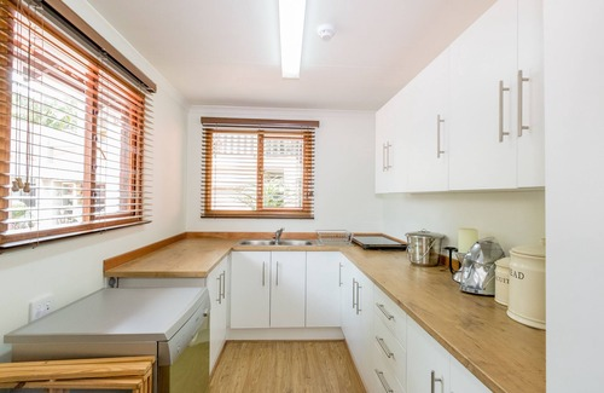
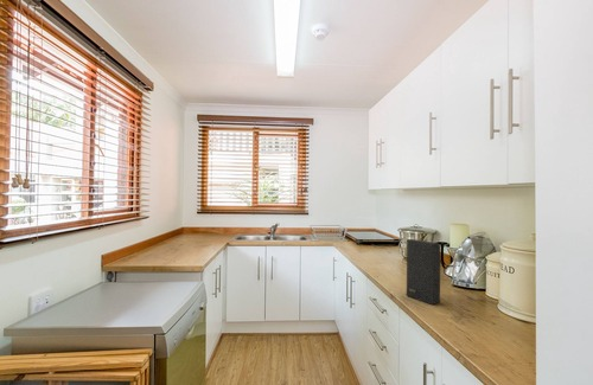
+ speaker [406,238,441,306]
